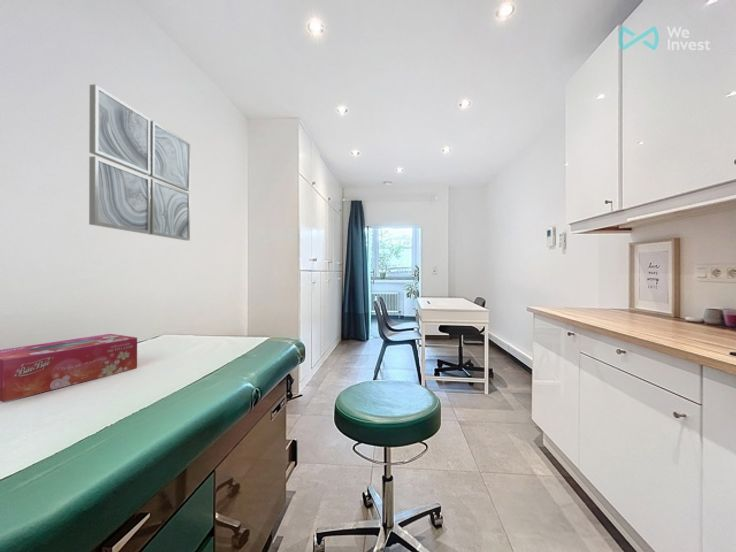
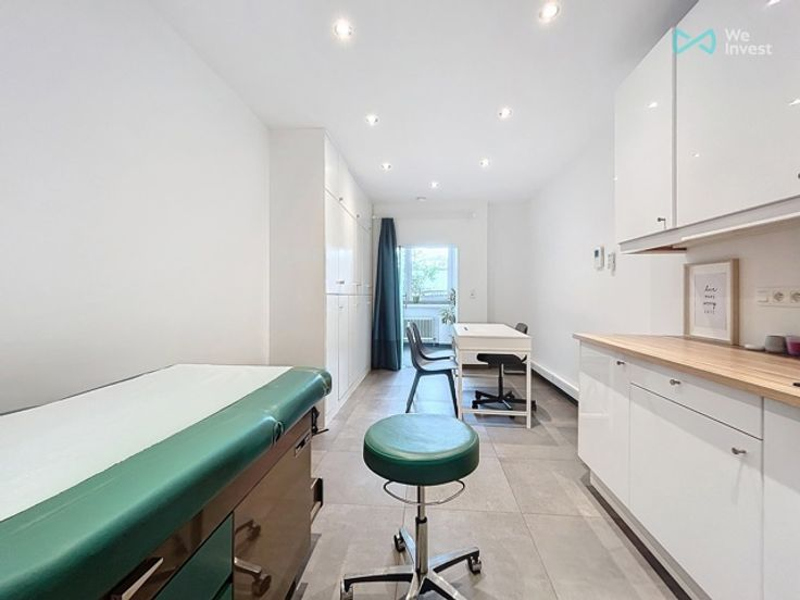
- wall art [88,83,191,241]
- tissue box [0,333,138,403]
